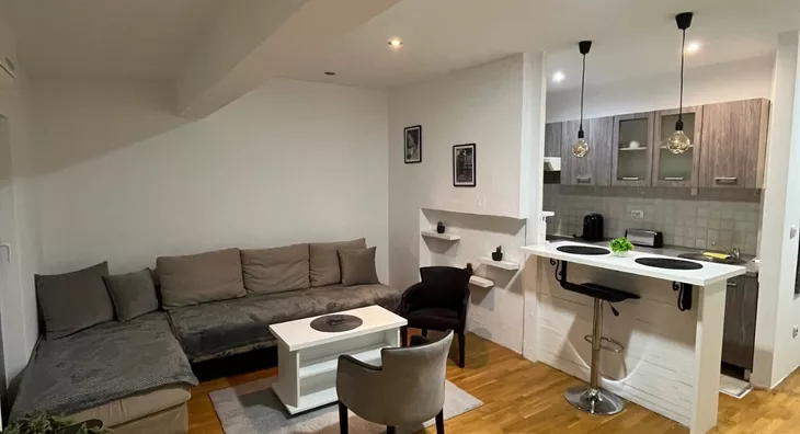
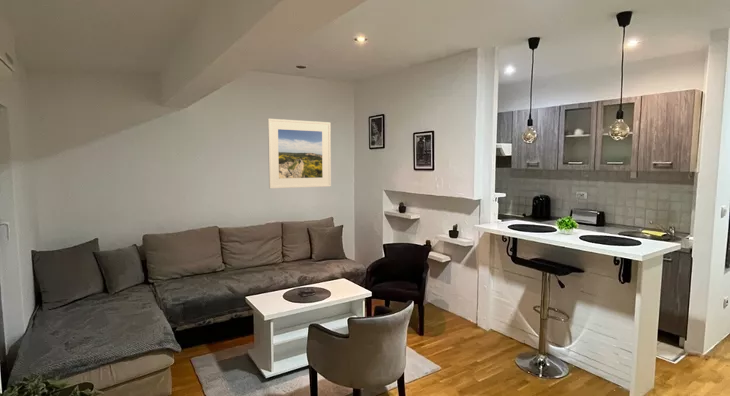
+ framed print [267,118,332,189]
